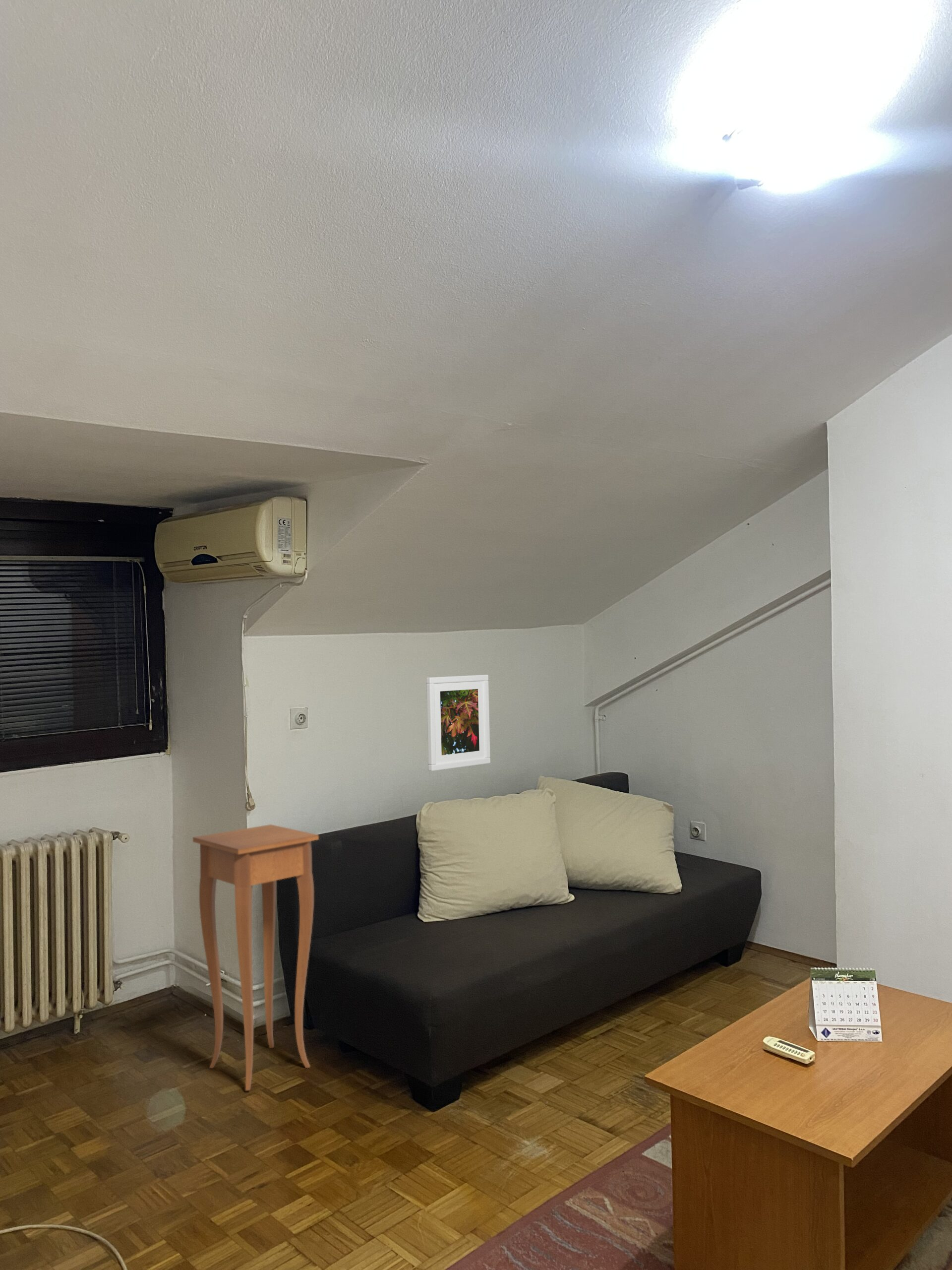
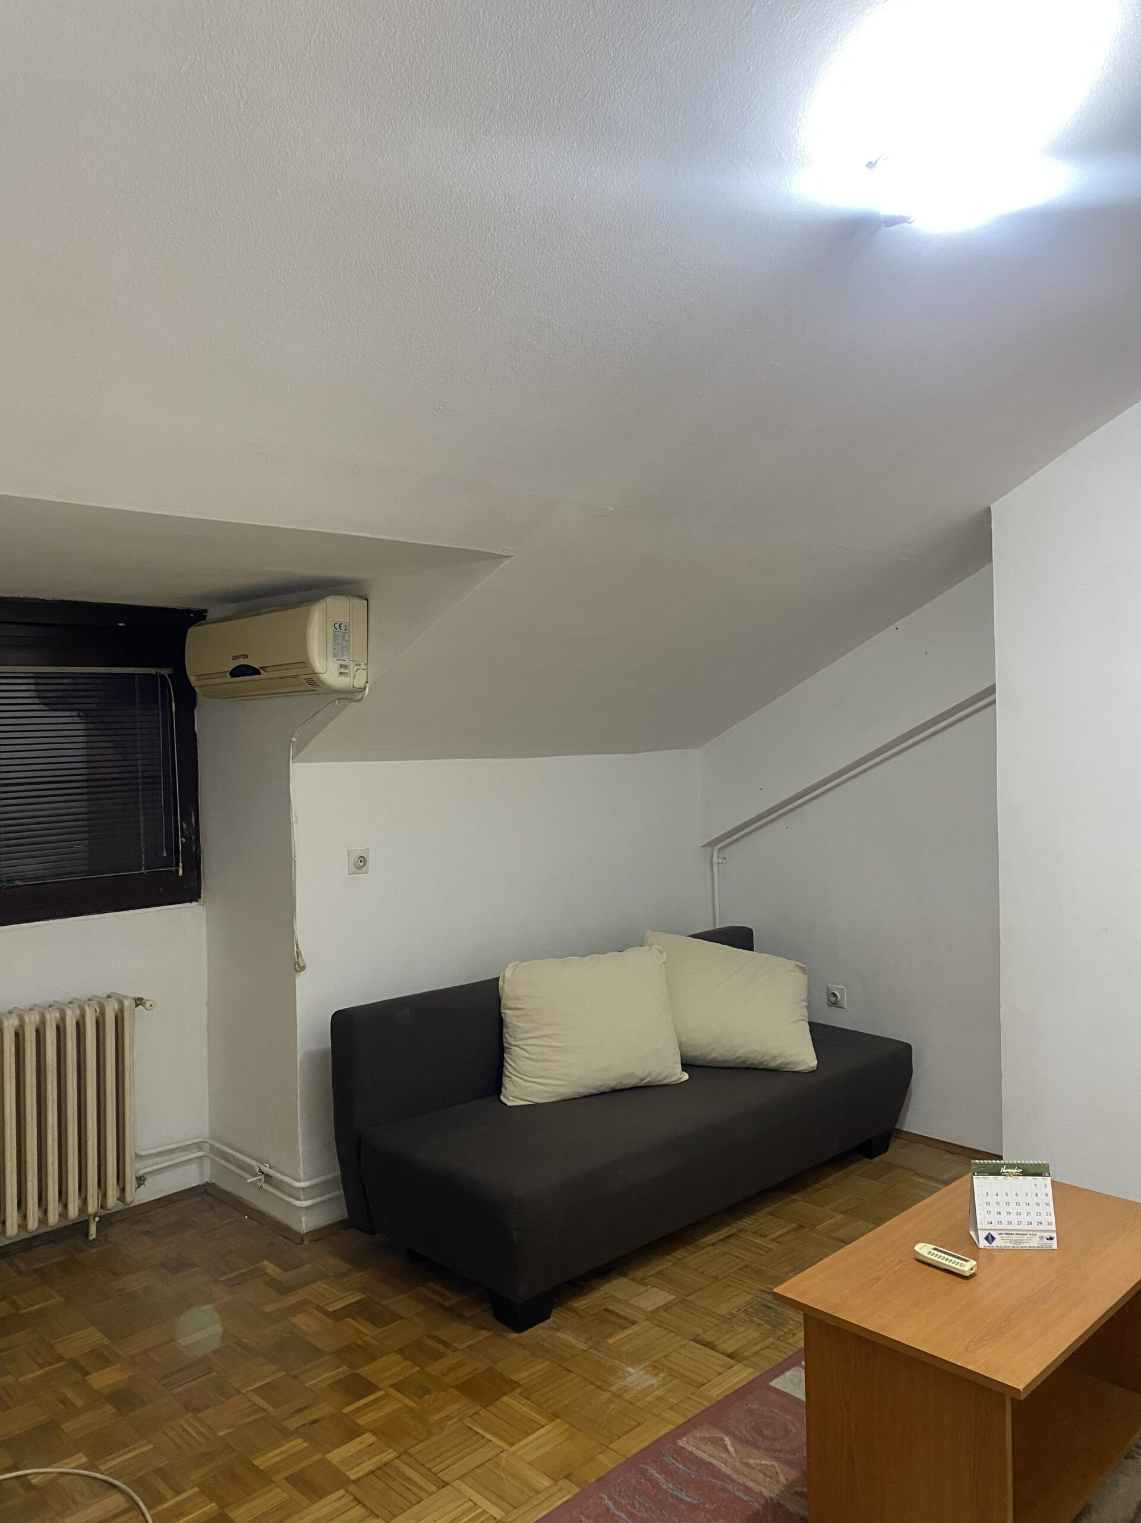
- side table [192,824,319,1091]
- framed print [426,674,491,771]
